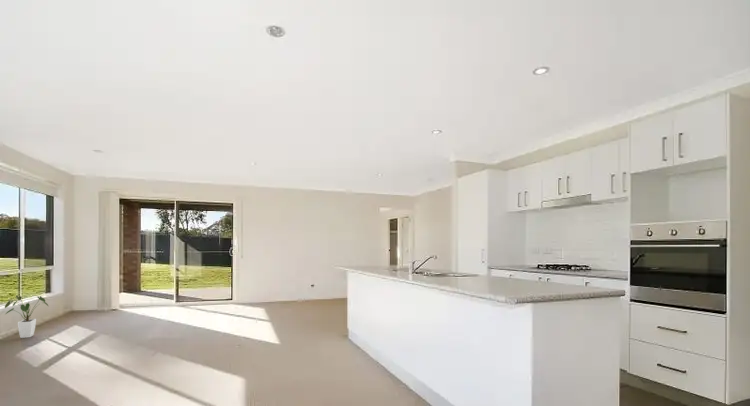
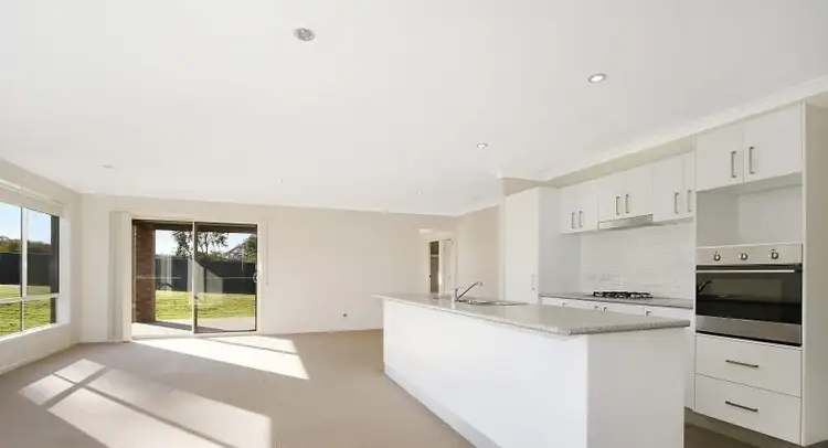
- house plant [4,294,50,339]
